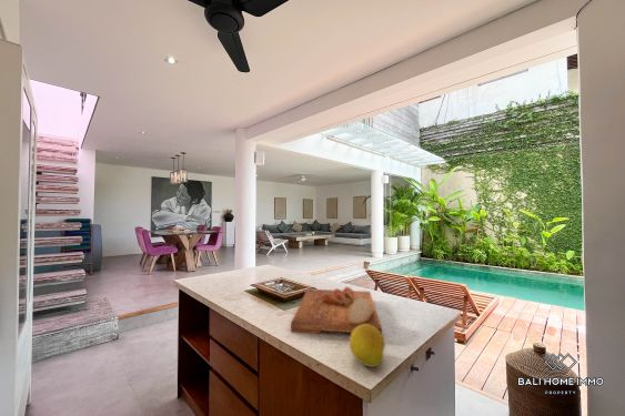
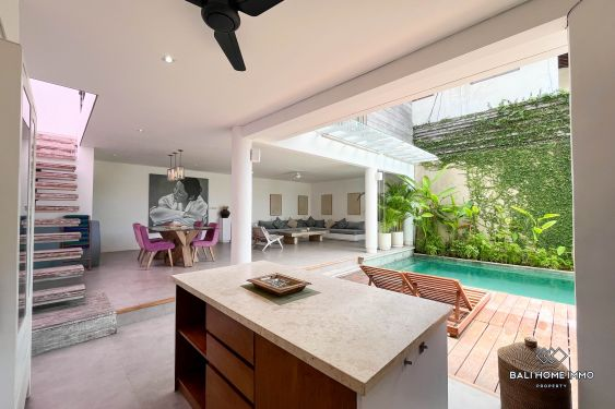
- fruit [349,324,386,368]
- cutting board [290,286,383,335]
